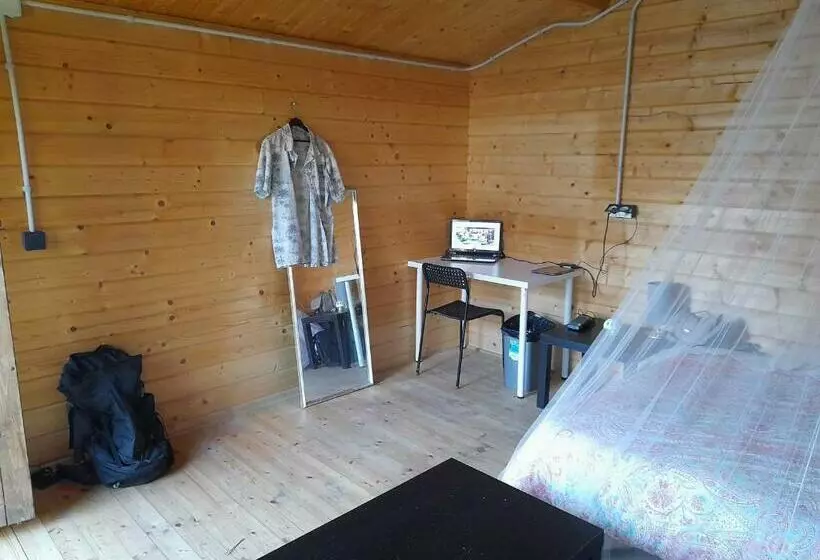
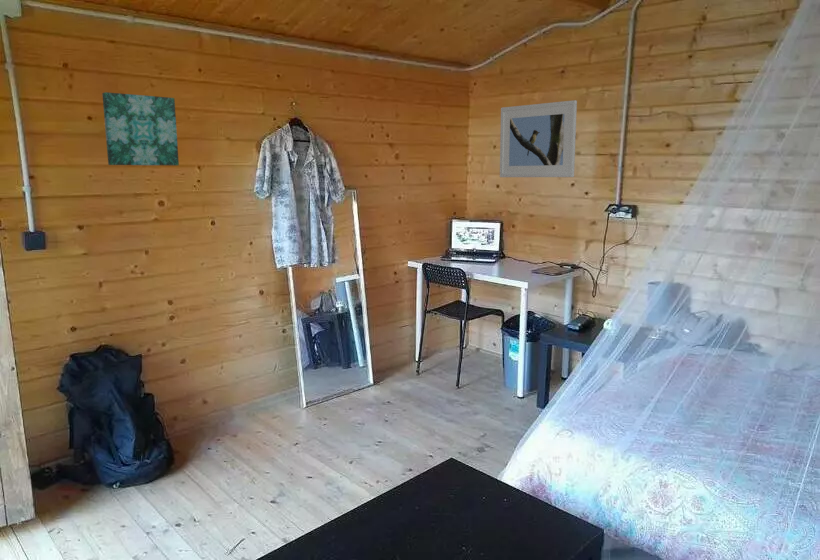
+ wall art [101,91,180,167]
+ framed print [499,99,578,178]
